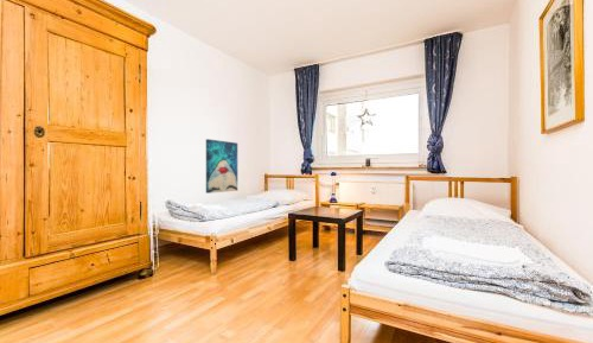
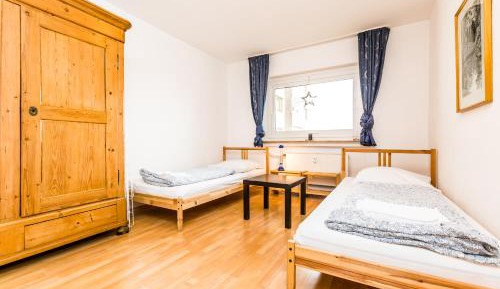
- wall art [205,138,238,195]
